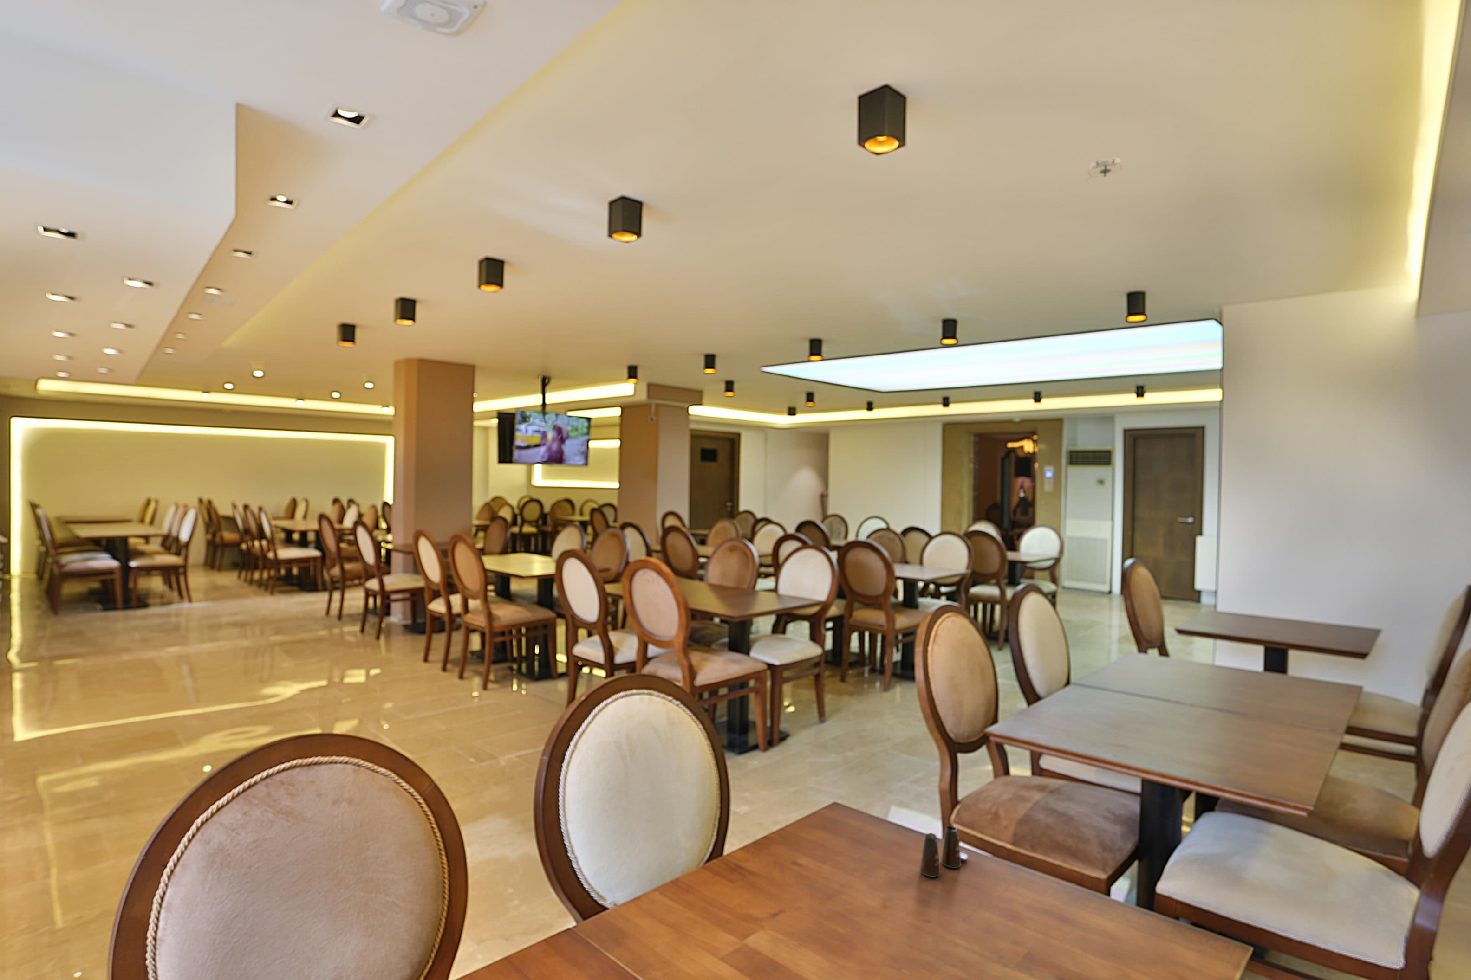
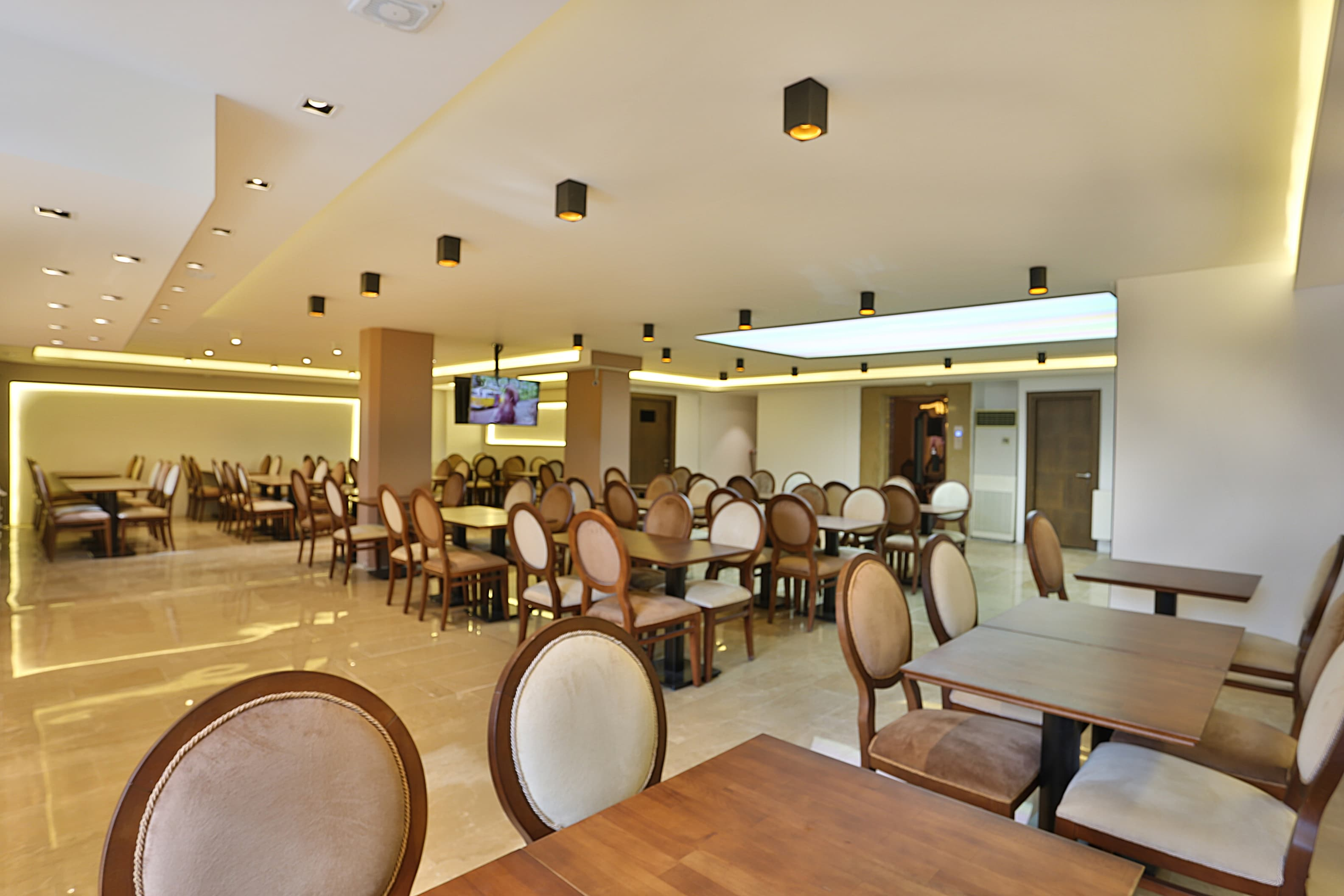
- salt shaker [919,826,968,877]
- smoke detector [1085,156,1124,180]
